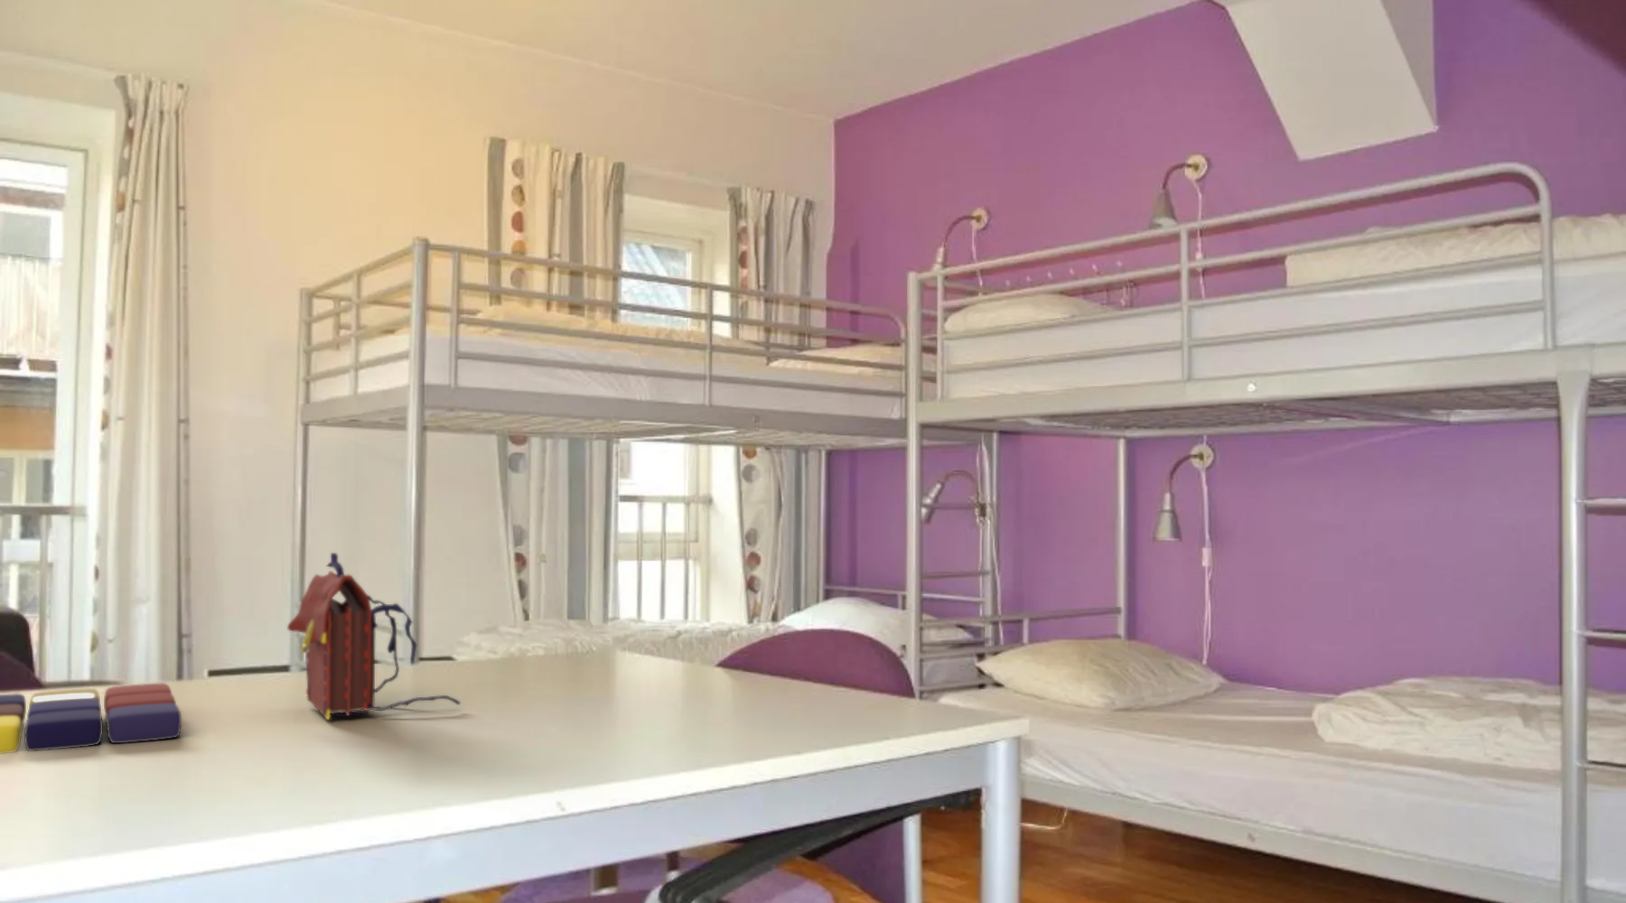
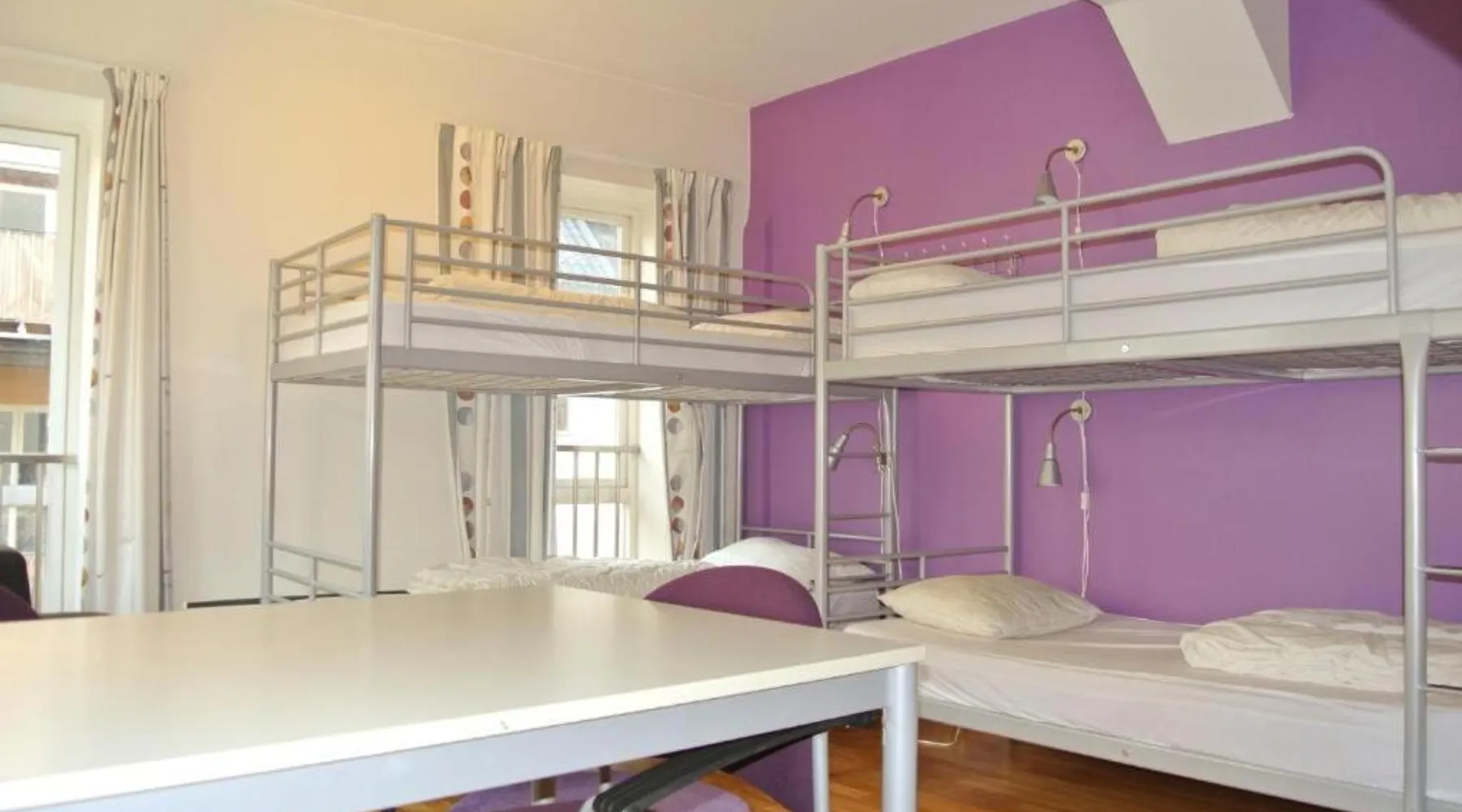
- backpack [0,552,462,755]
